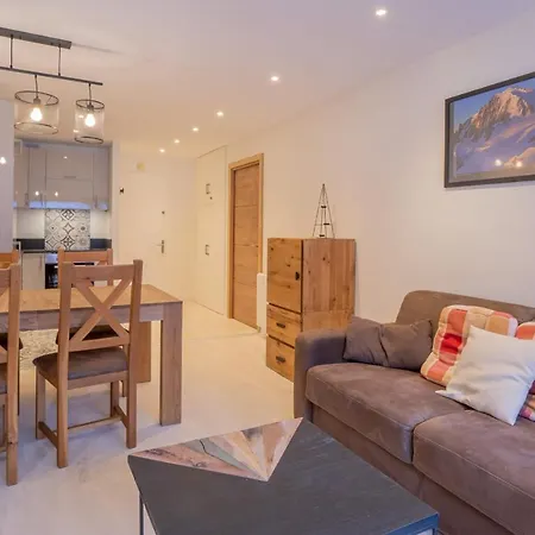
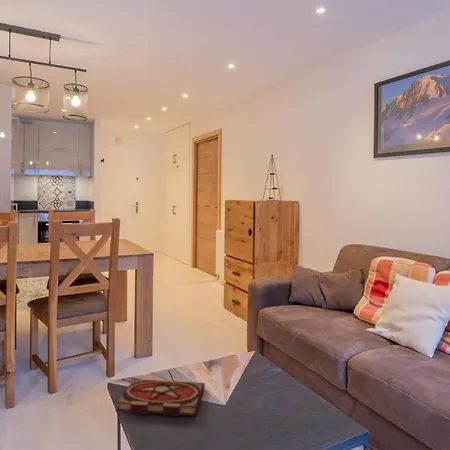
+ book [115,378,206,417]
